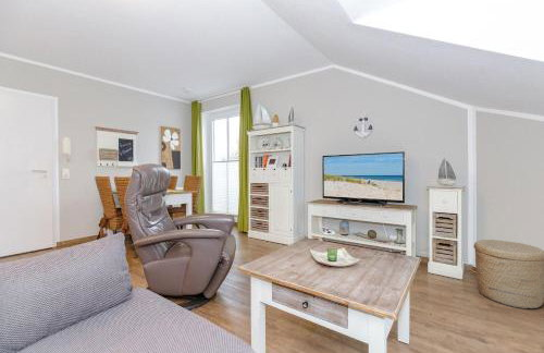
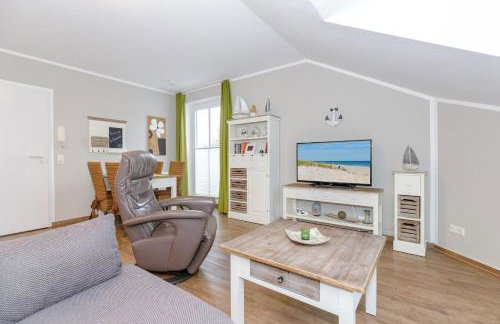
- woven basket [472,239,544,309]
